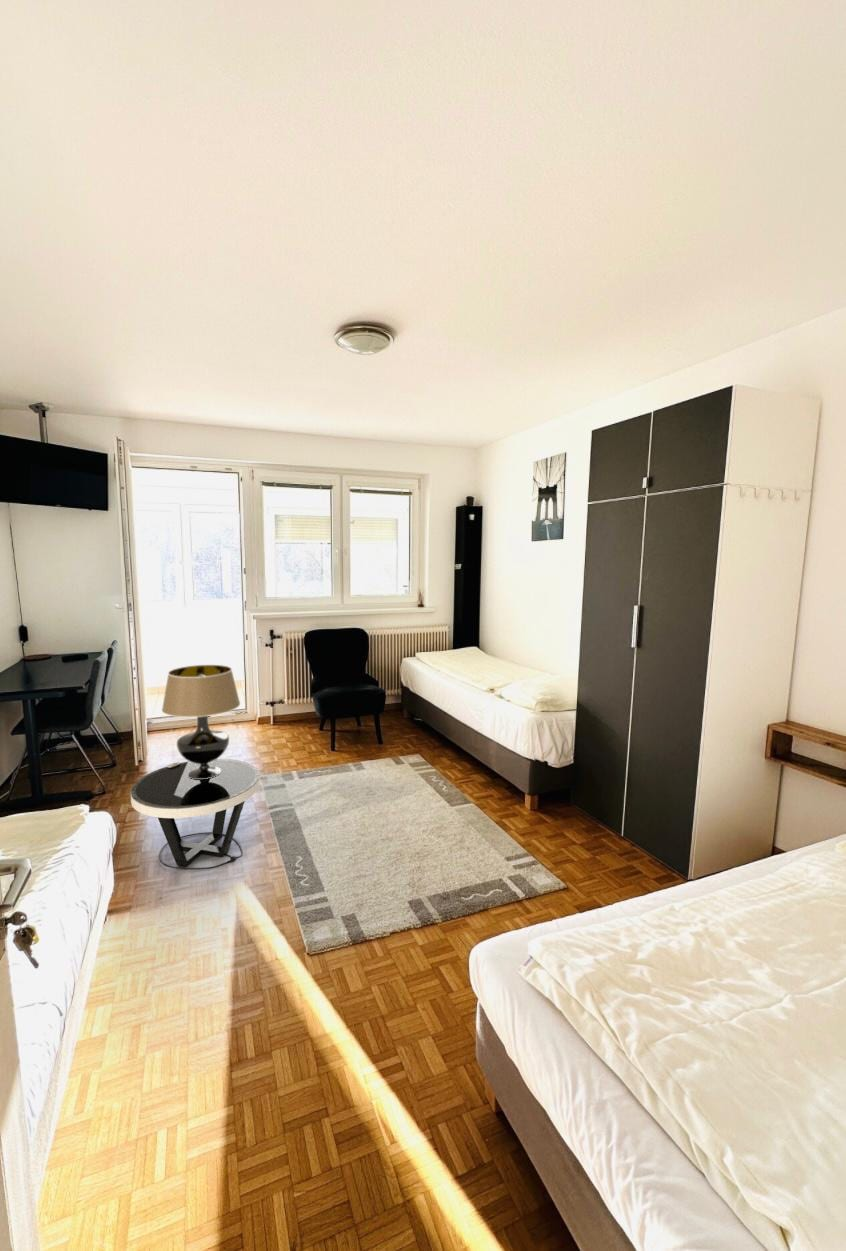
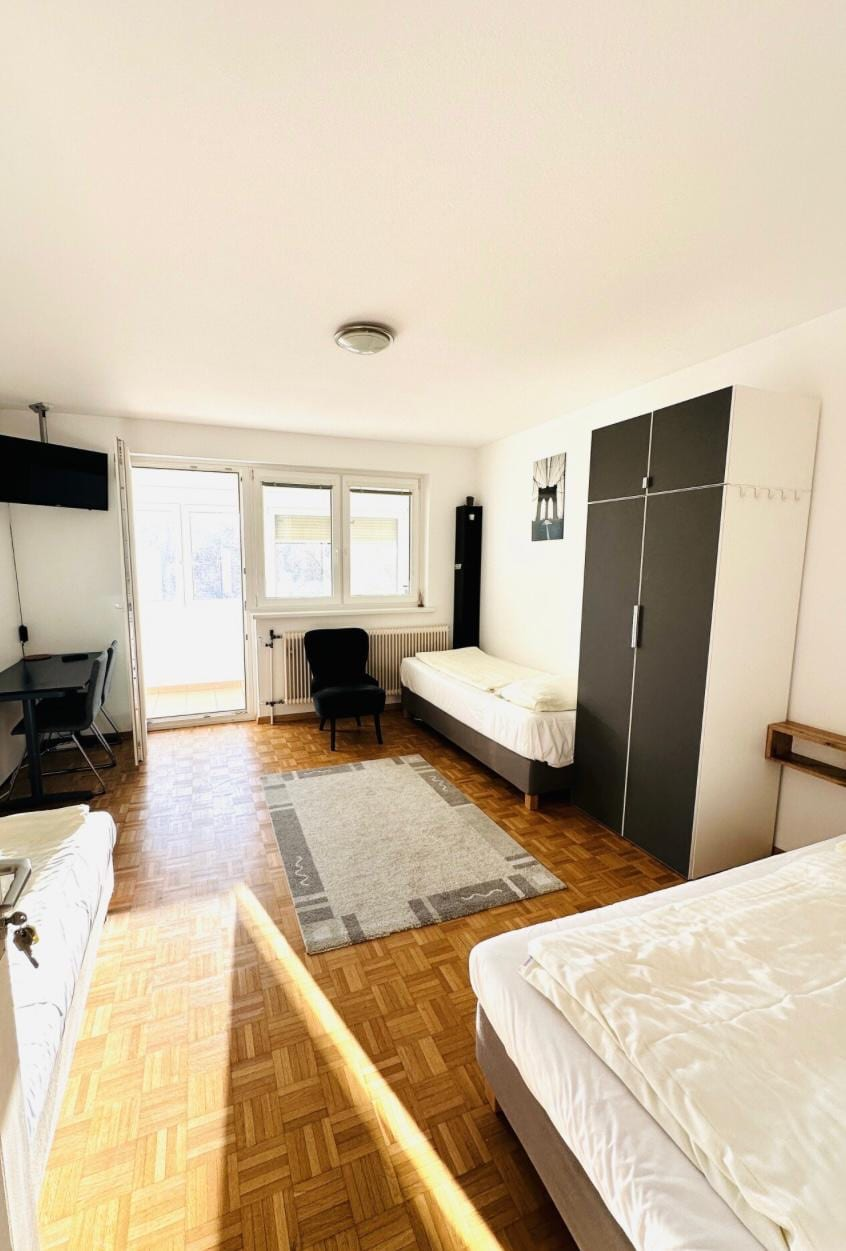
- table lamp [161,664,241,779]
- side table [130,758,260,871]
